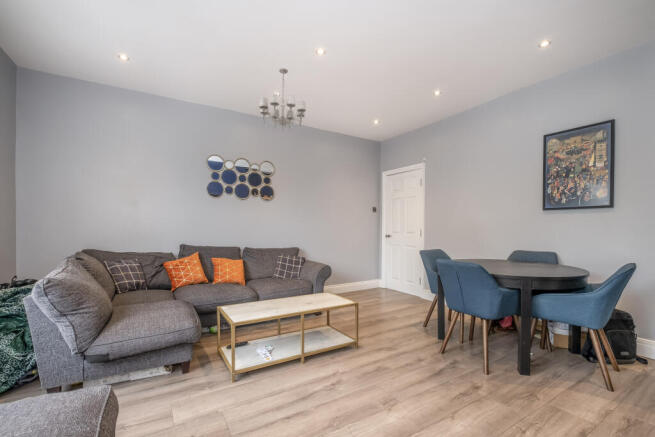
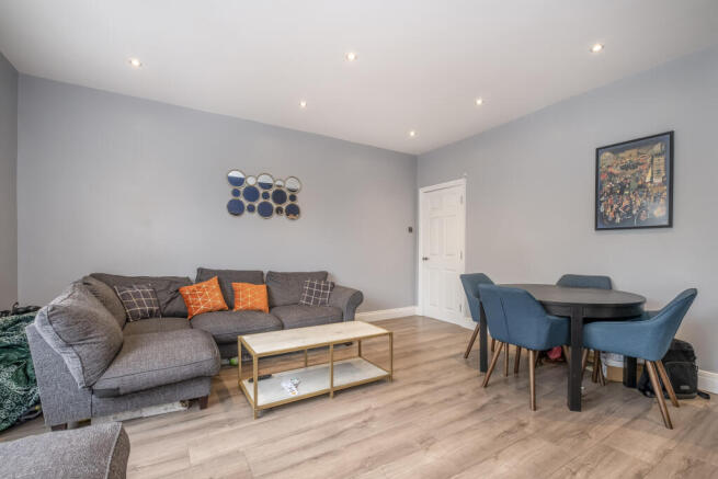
- chandelier [258,67,307,132]
